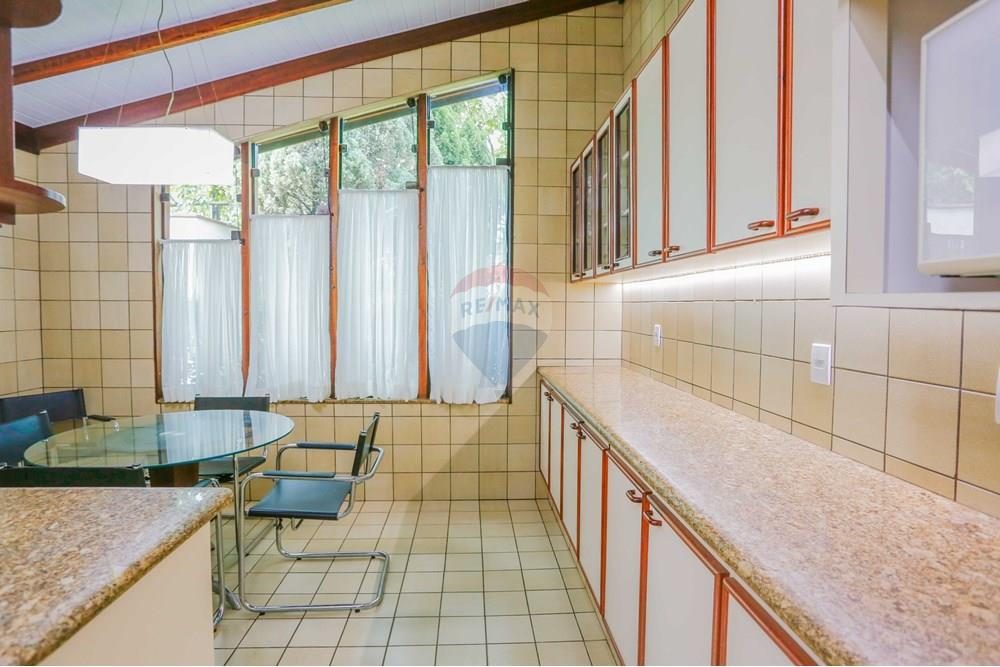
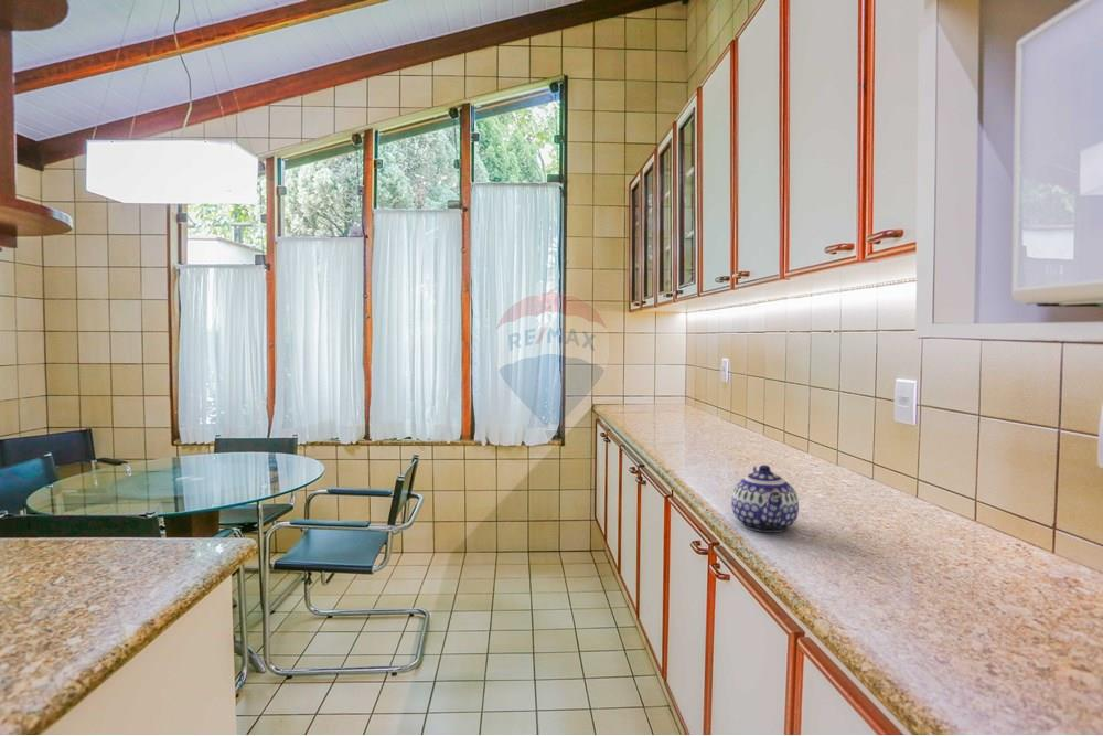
+ teapot [730,463,800,533]
